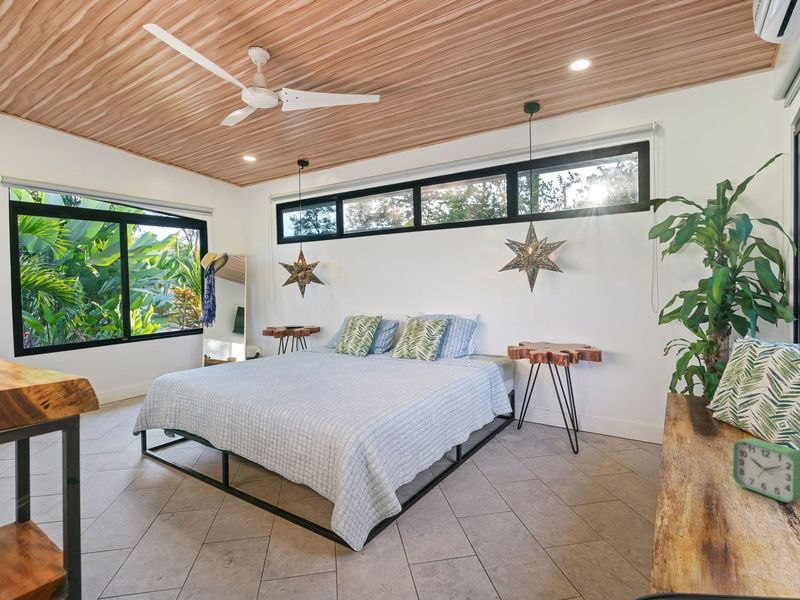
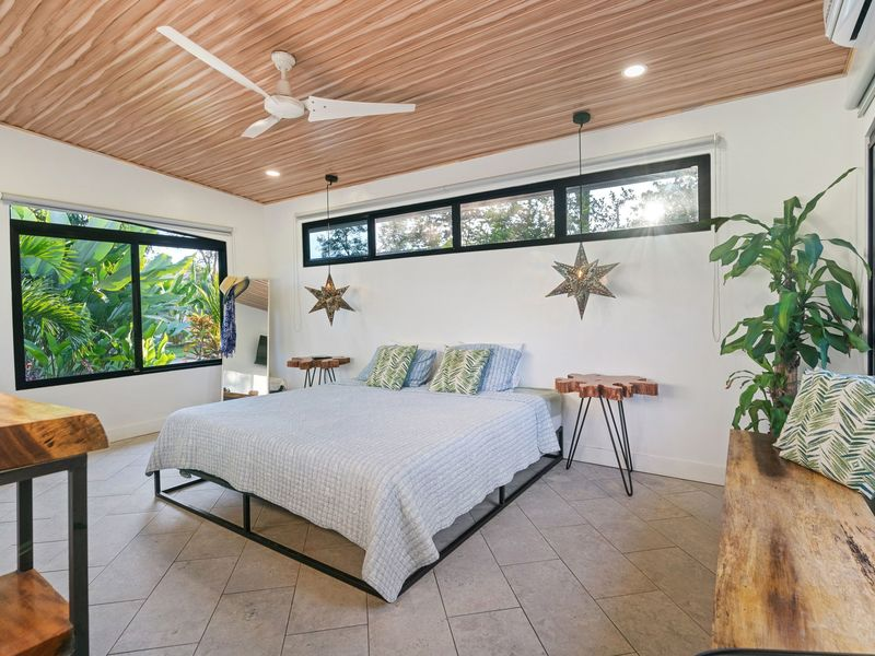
- alarm clock [731,437,800,503]
